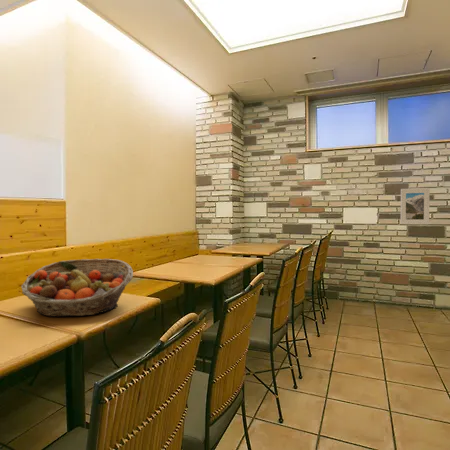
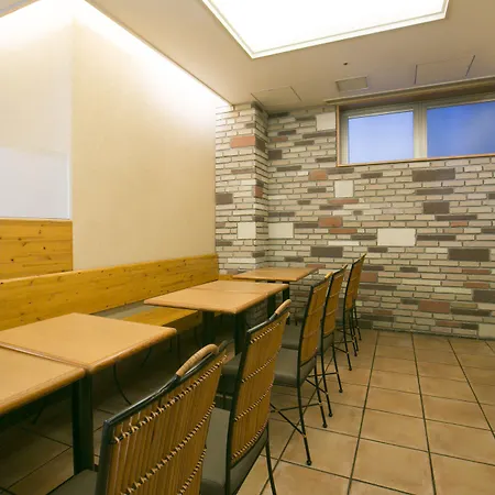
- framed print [399,187,431,225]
- fruit basket [20,258,134,318]
